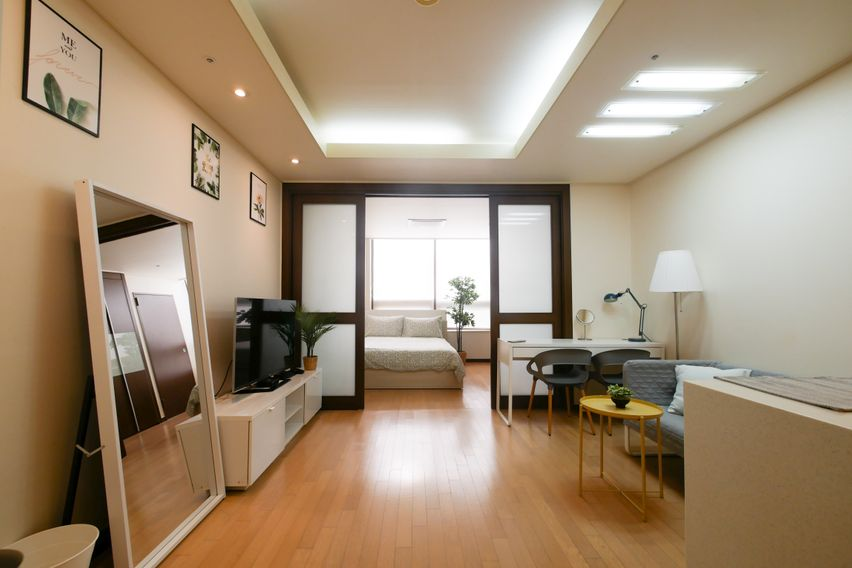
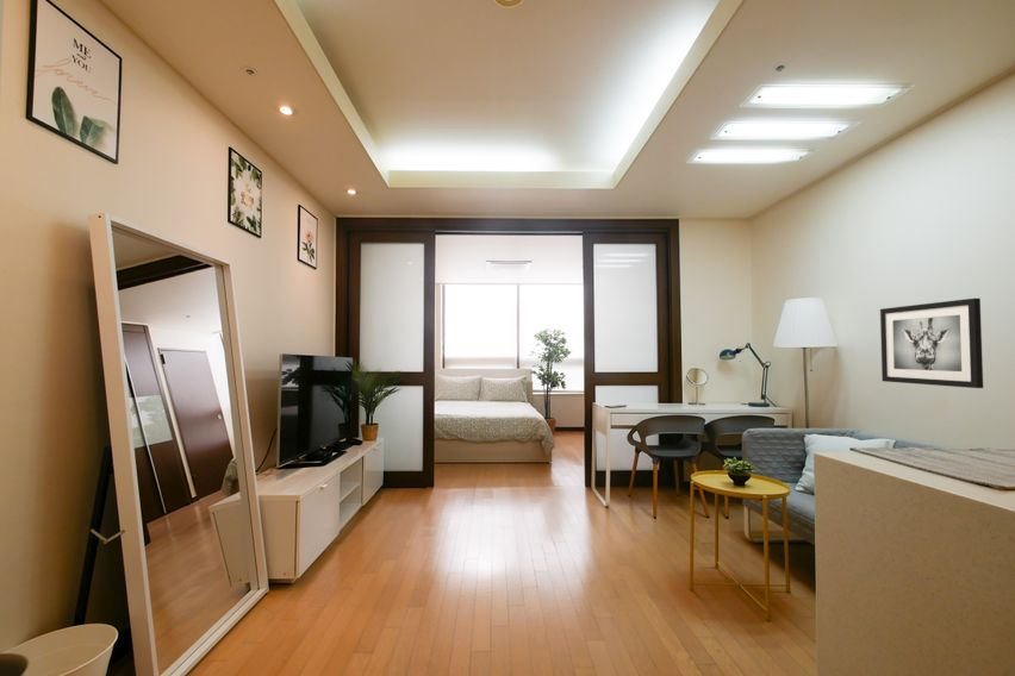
+ wall art [879,298,984,389]
